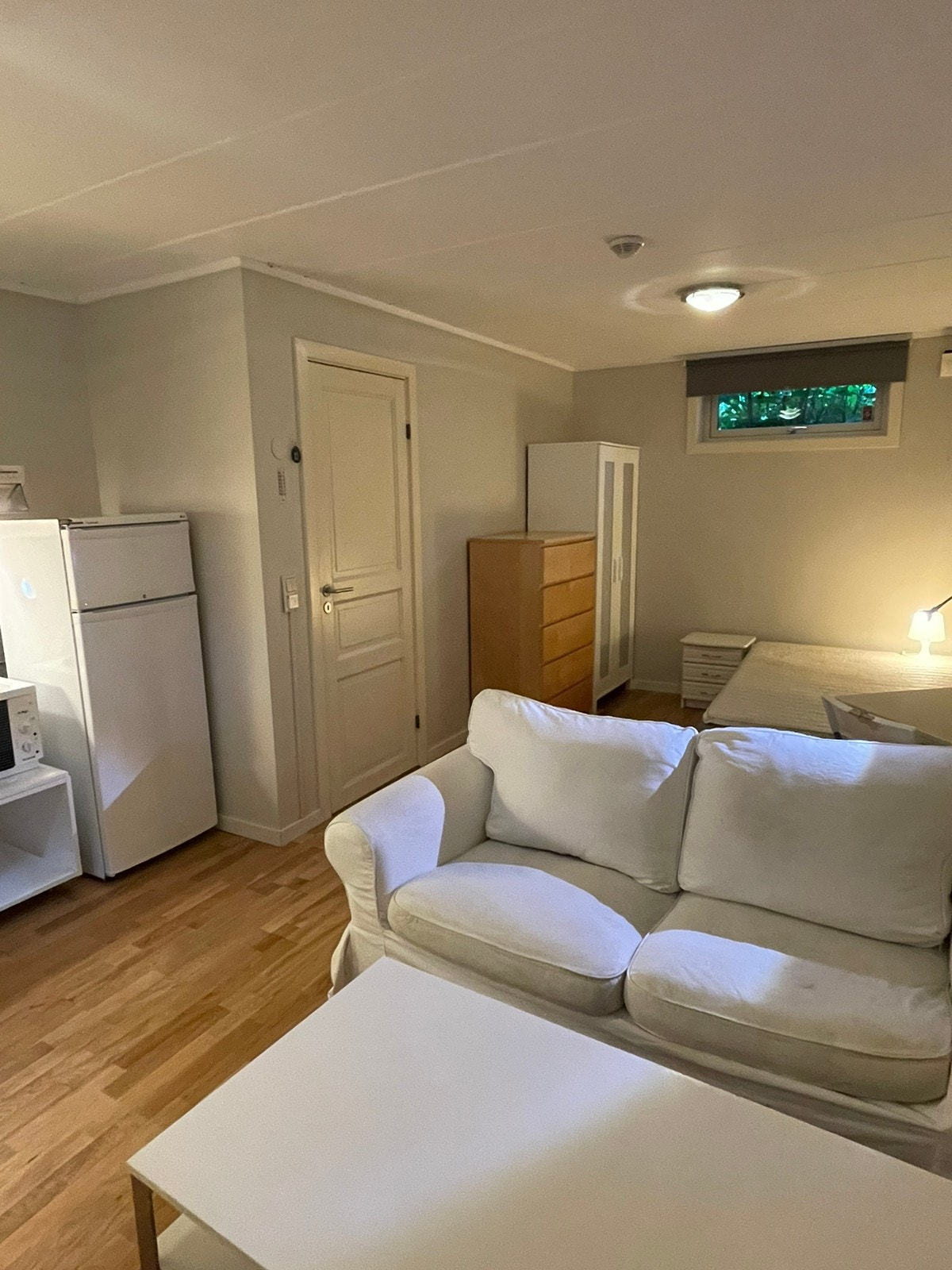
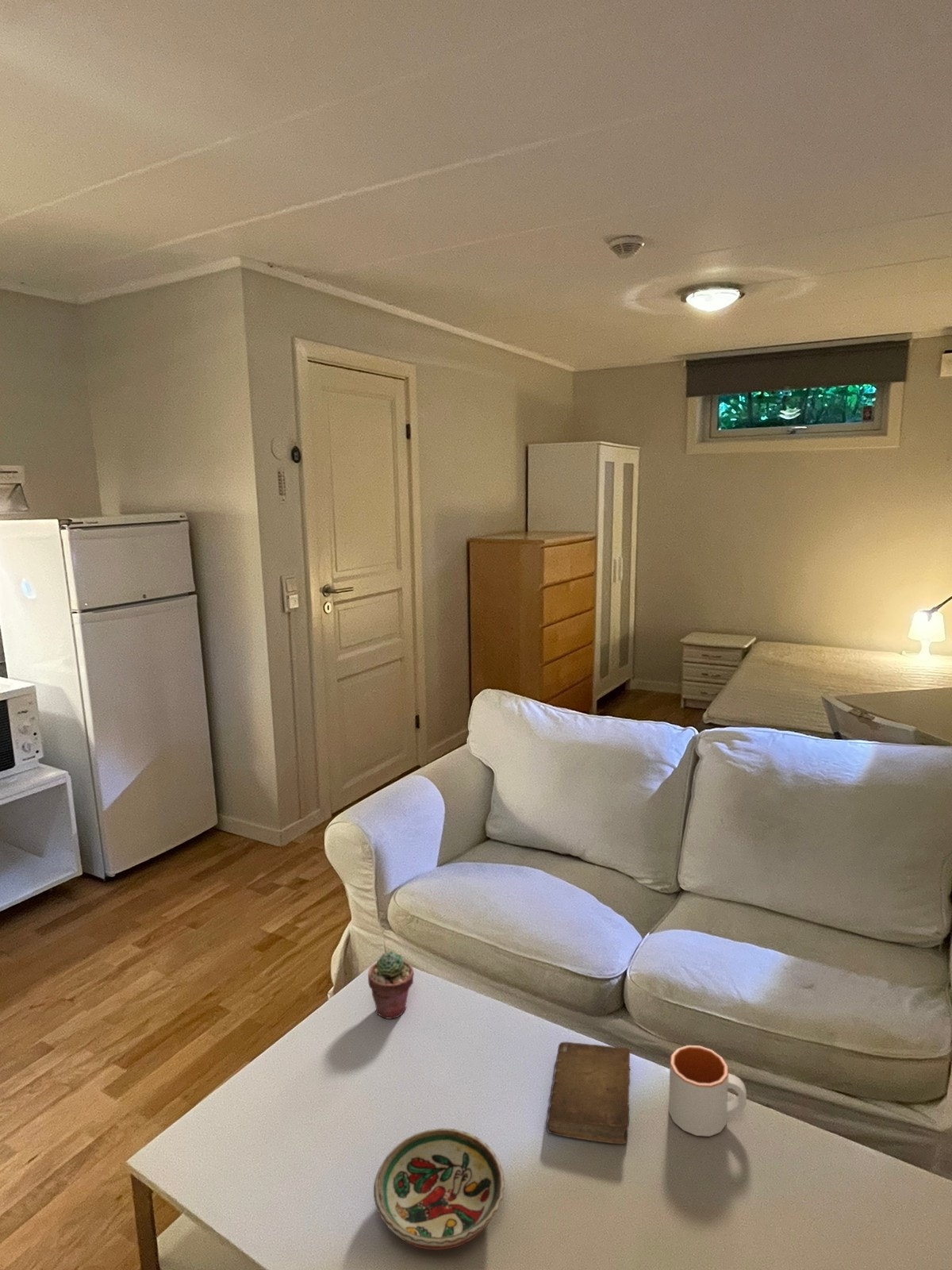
+ decorative bowl [373,1128,505,1251]
+ book [546,1041,631,1145]
+ mug [668,1045,747,1137]
+ potted succulent [367,950,415,1020]
